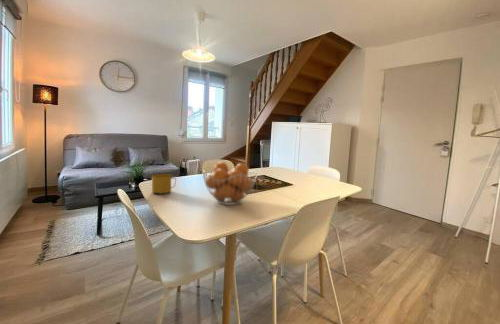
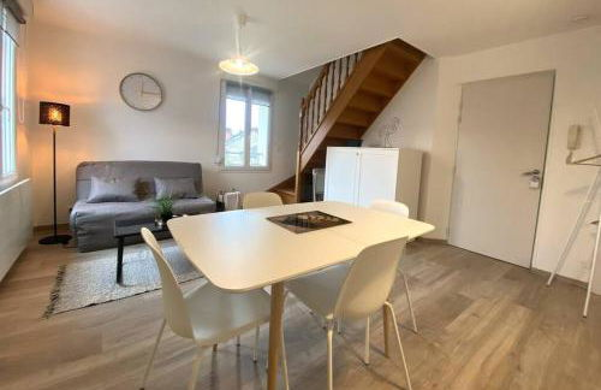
- mug [151,173,177,194]
- fruit basket [202,161,258,206]
